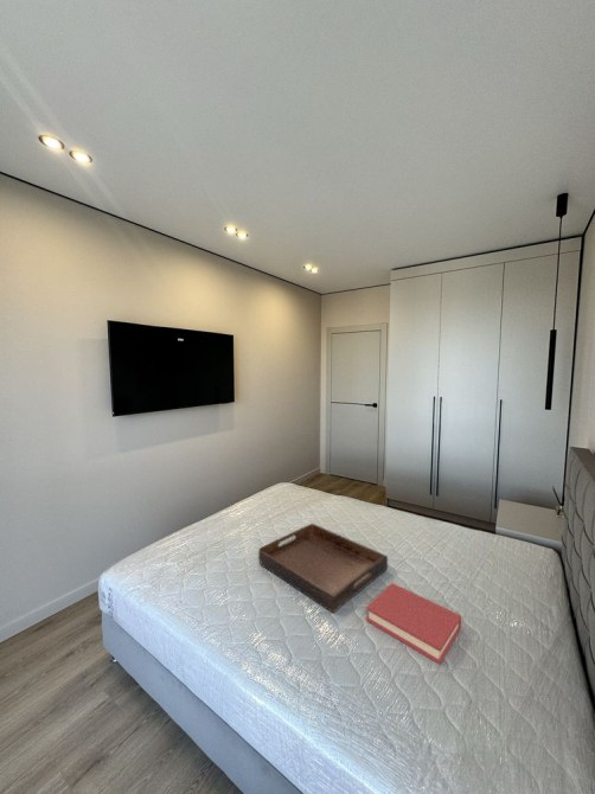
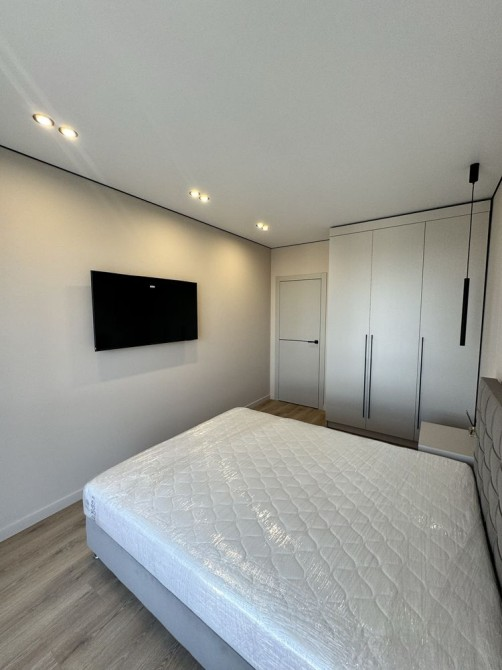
- serving tray [257,523,389,614]
- hardback book [365,582,462,665]
